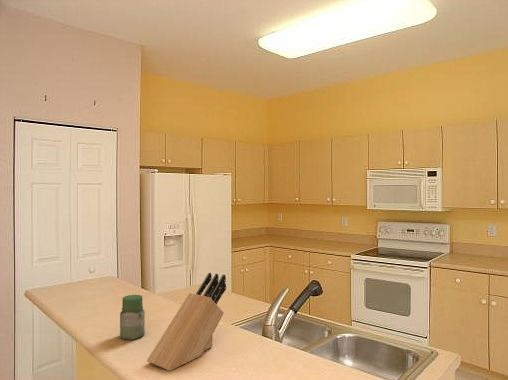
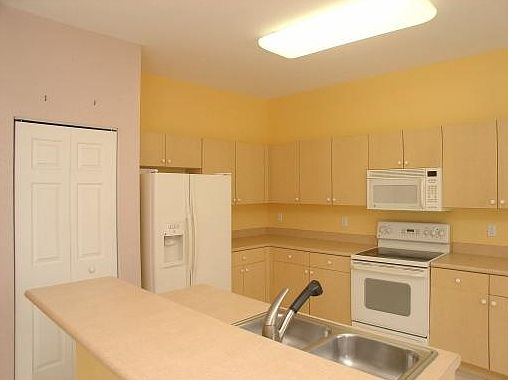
- jar [119,294,146,341]
- knife block [146,272,227,372]
